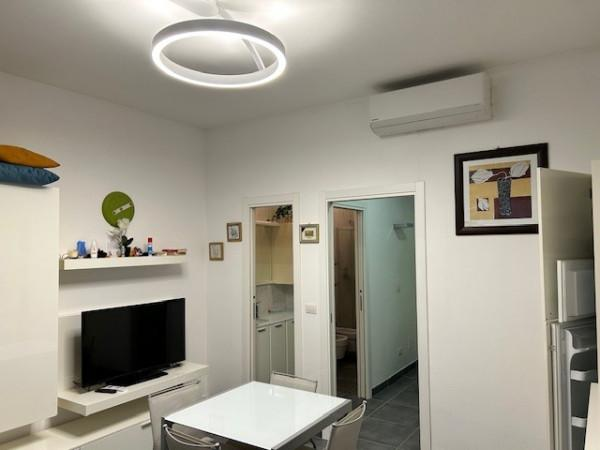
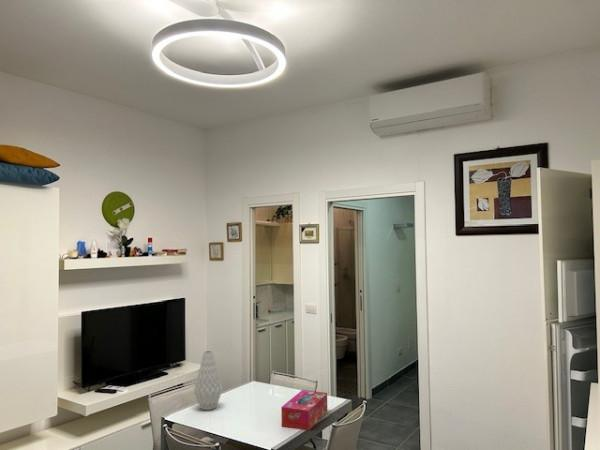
+ tissue box [280,389,328,431]
+ vase [193,350,224,411]
